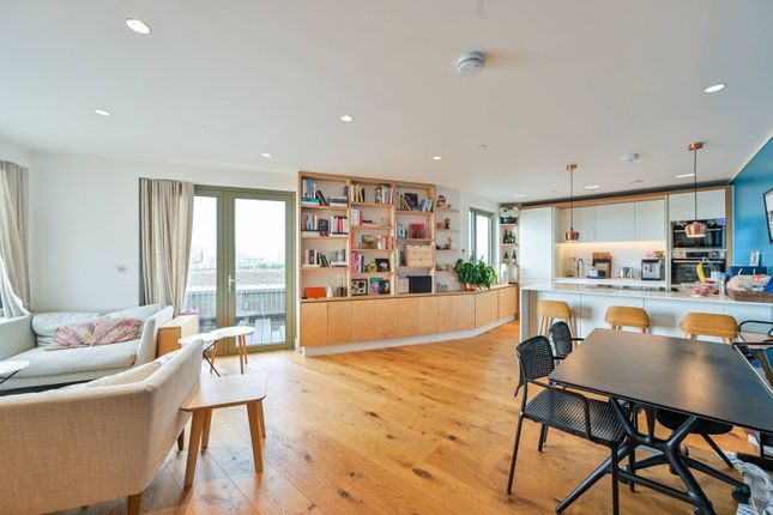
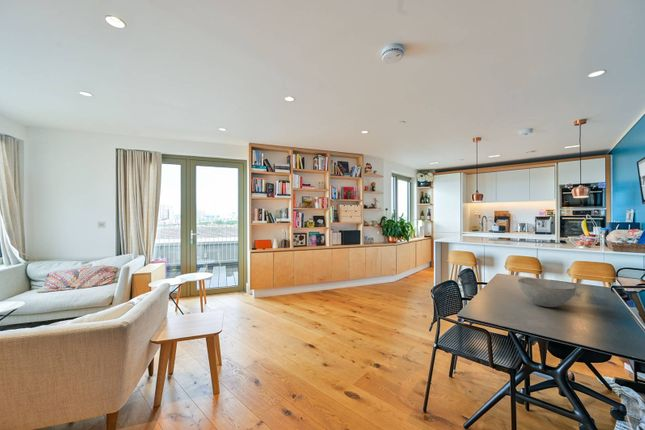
+ bowl [517,277,578,308]
